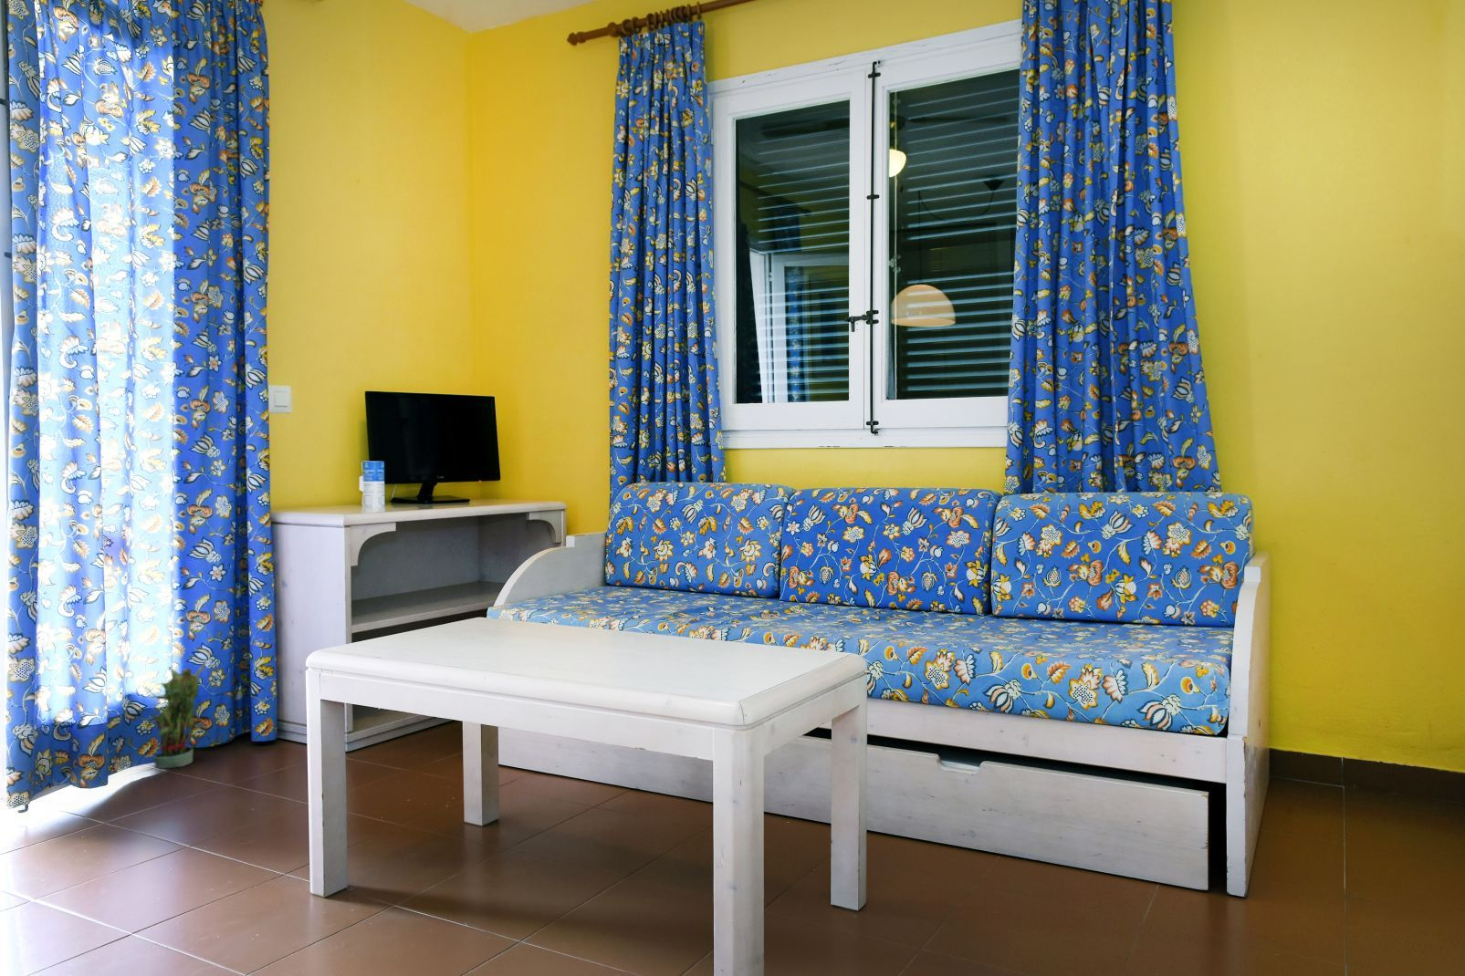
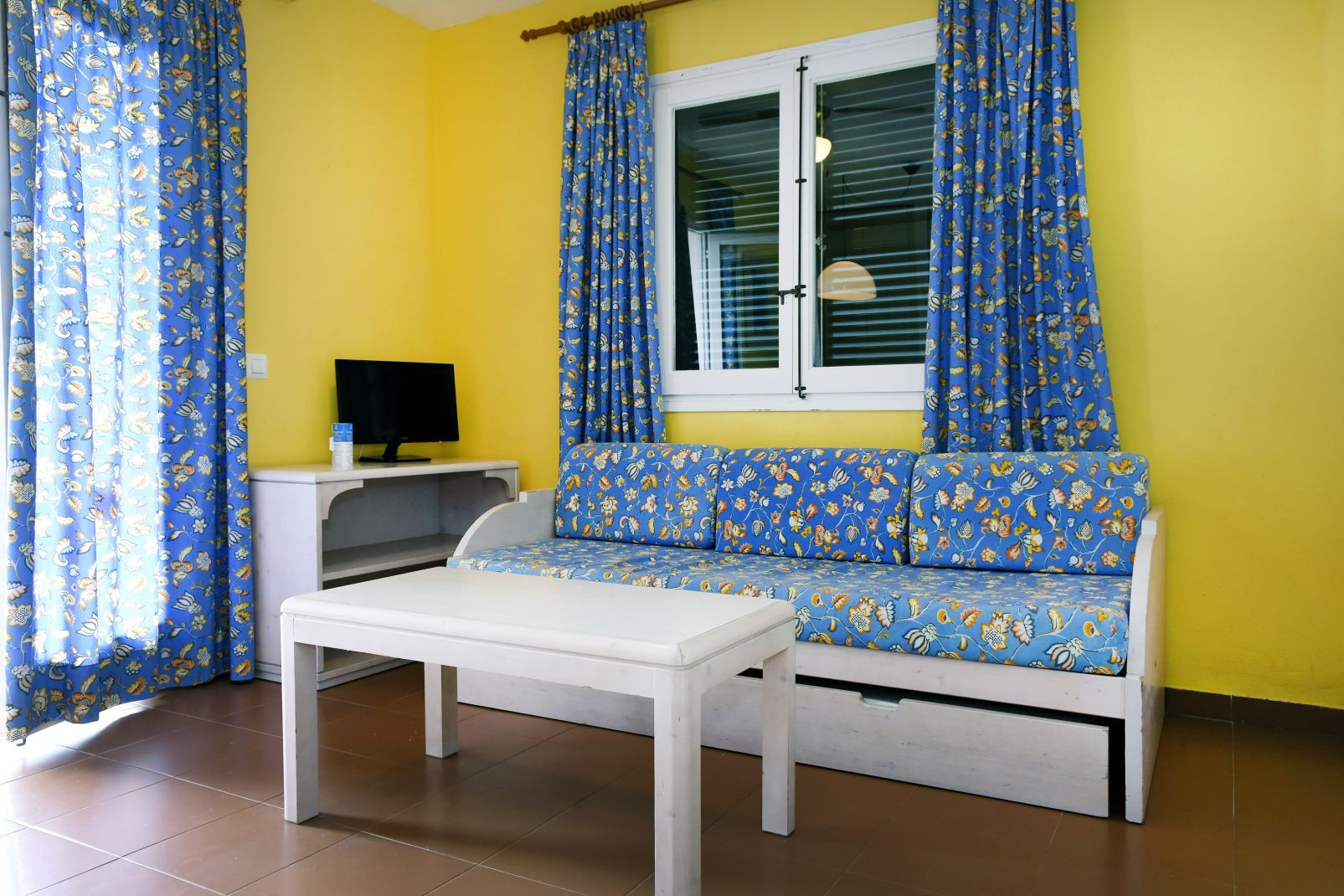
- potted plant [141,663,206,769]
